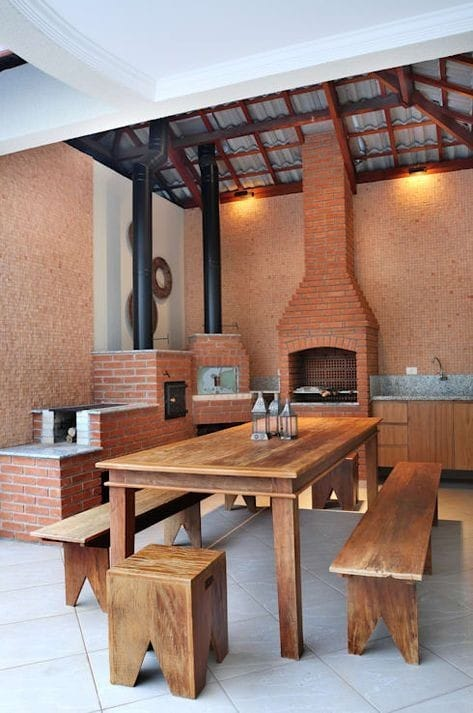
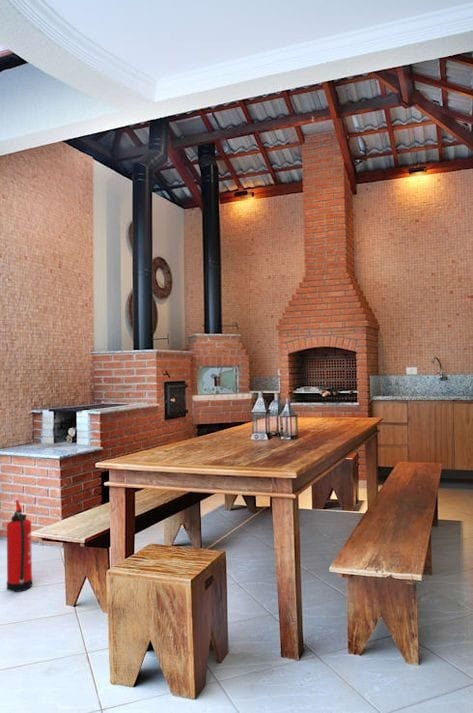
+ fire extinguisher [6,499,33,593]
